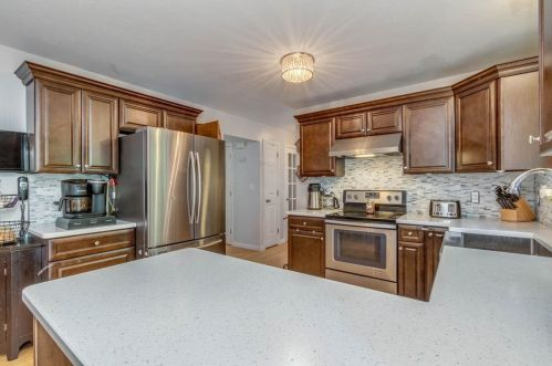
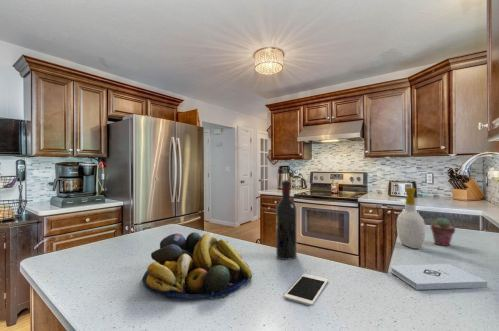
+ soap bottle [396,187,426,250]
+ cell phone [283,273,329,306]
+ fruit bowl [141,231,253,301]
+ wine bottle [275,179,298,261]
+ potted succulent [430,217,456,247]
+ notepad [390,263,488,291]
